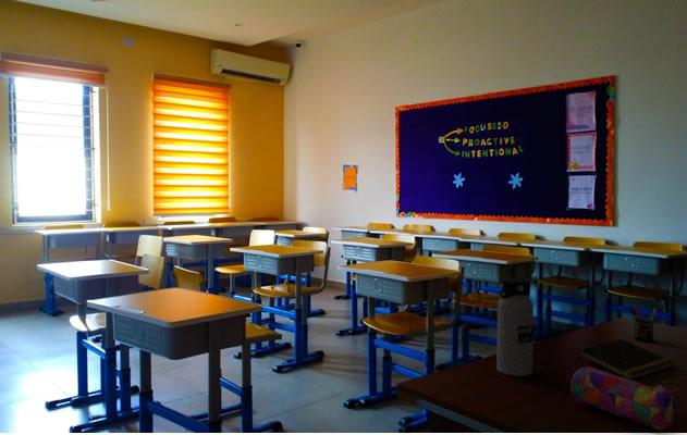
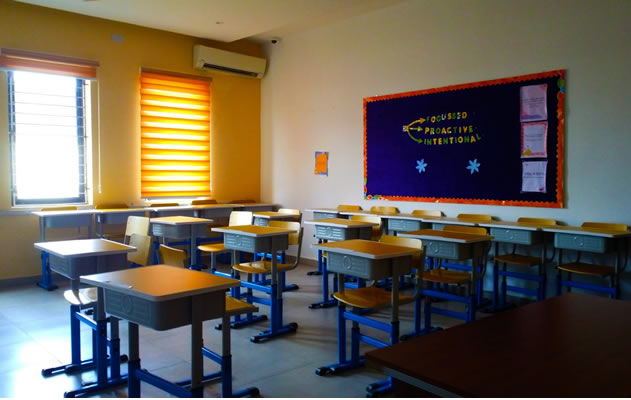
- pen holder [628,303,659,343]
- pencil case [569,365,682,432]
- notepad [575,338,675,381]
- water bottle [495,278,535,377]
